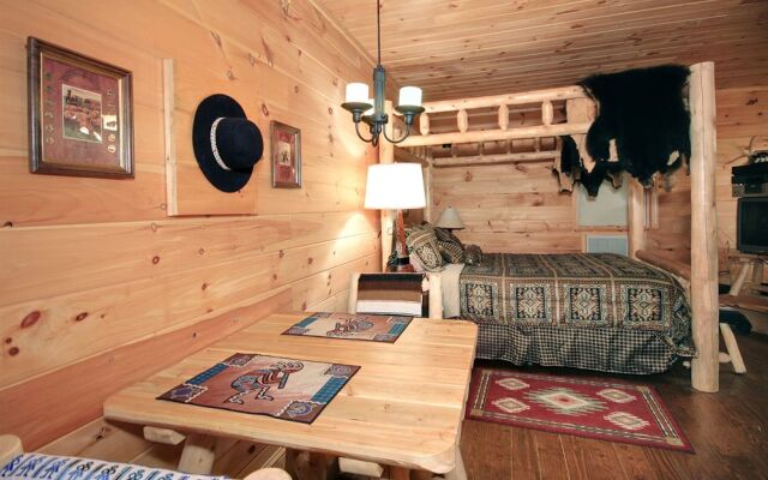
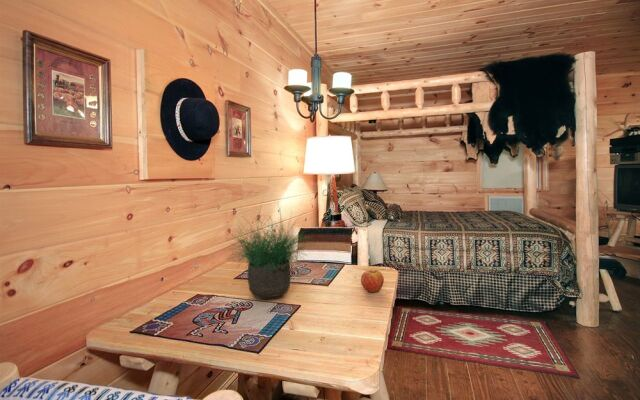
+ fruit [360,269,385,293]
+ potted plant [219,202,313,300]
